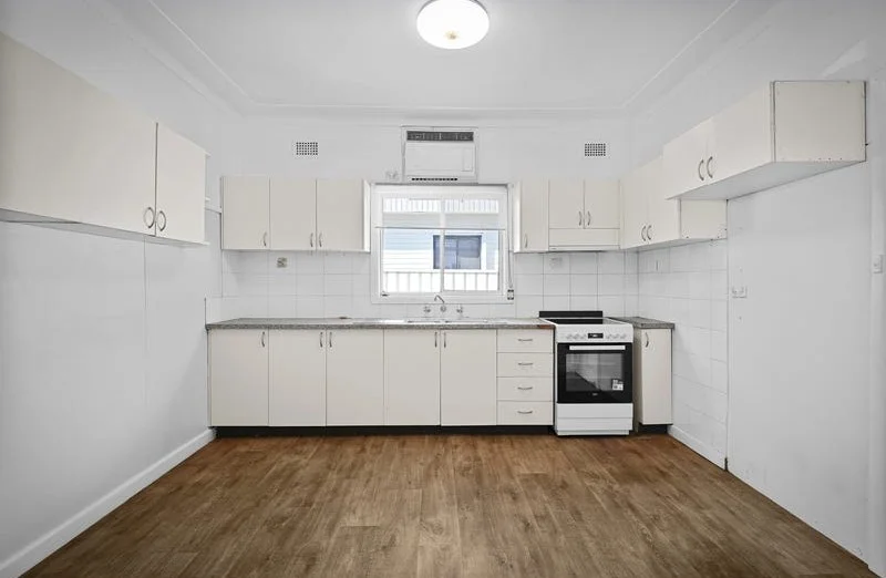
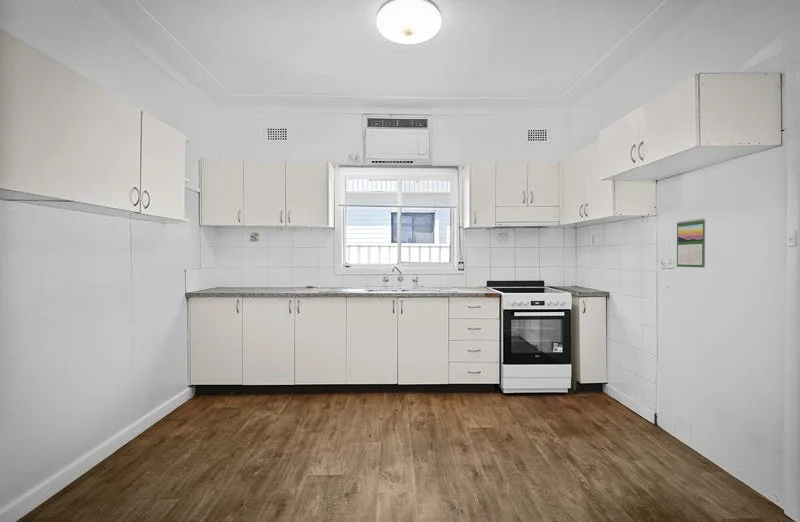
+ calendar [676,217,706,268]
